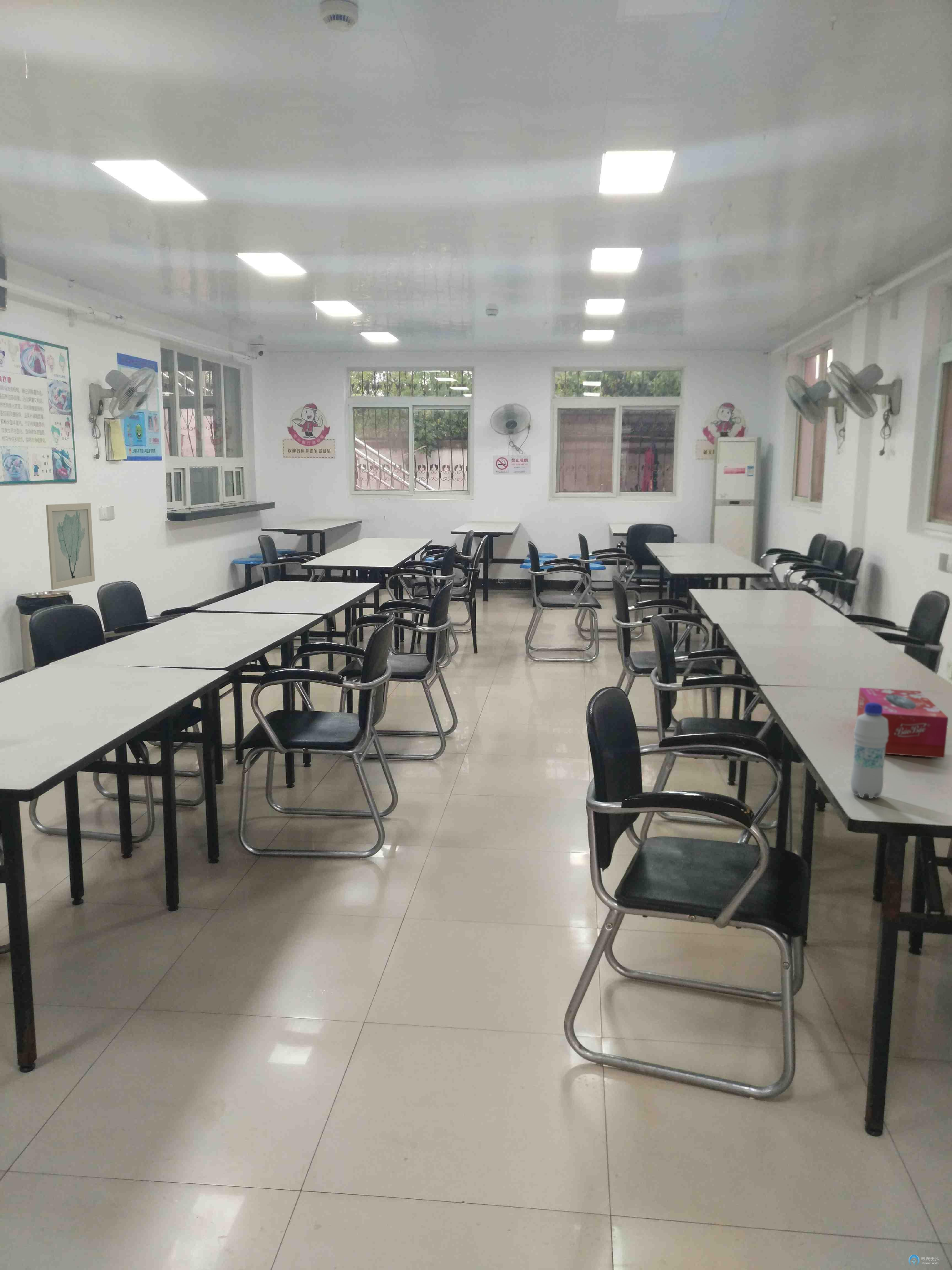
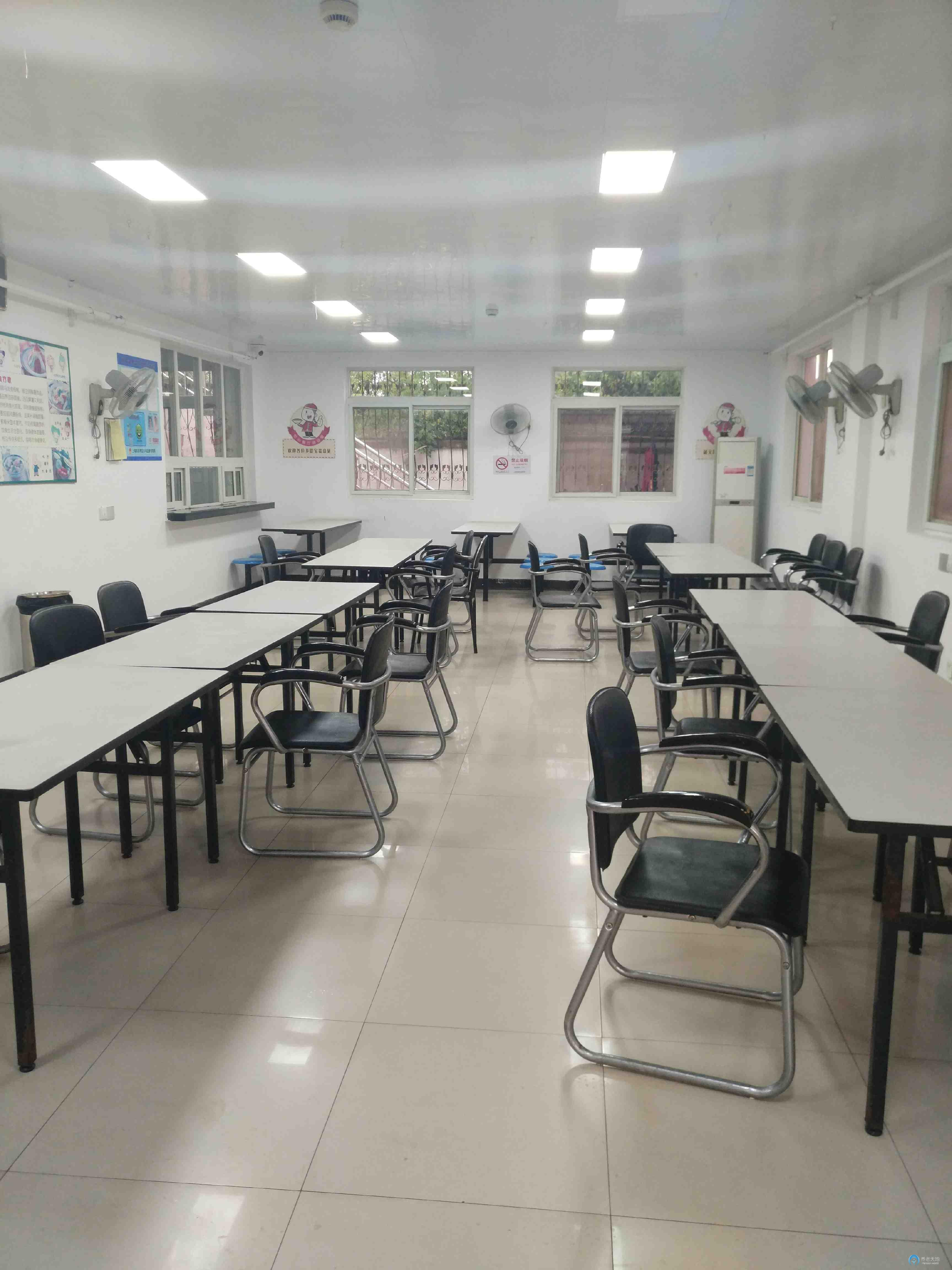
- bottle [850,703,889,799]
- wall art [46,503,95,590]
- tissue box [857,687,949,758]
